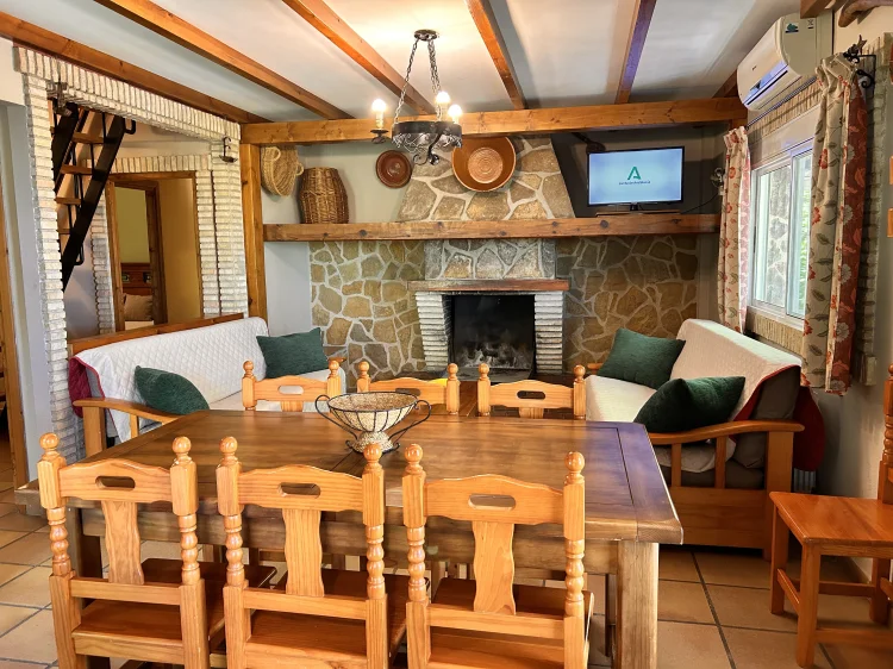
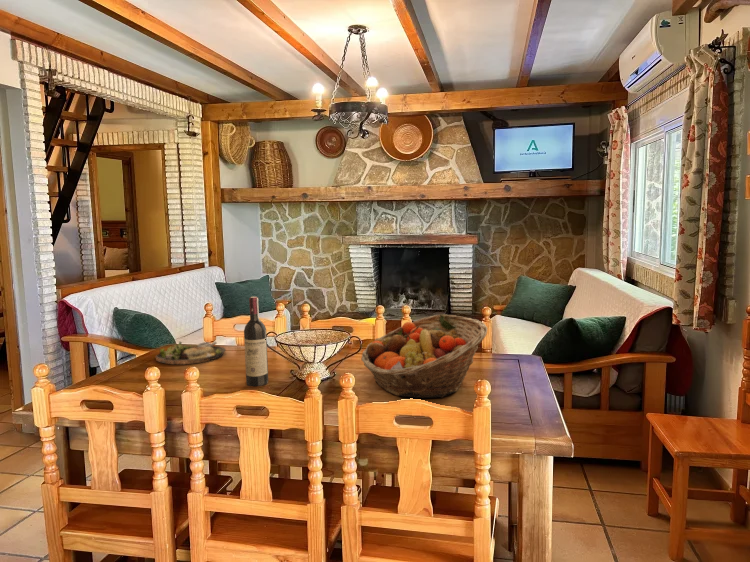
+ fruit basket [360,313,488,399]
+ wine bottle [243,296,269,387]
+ dinner plate [155,340,227,365]
